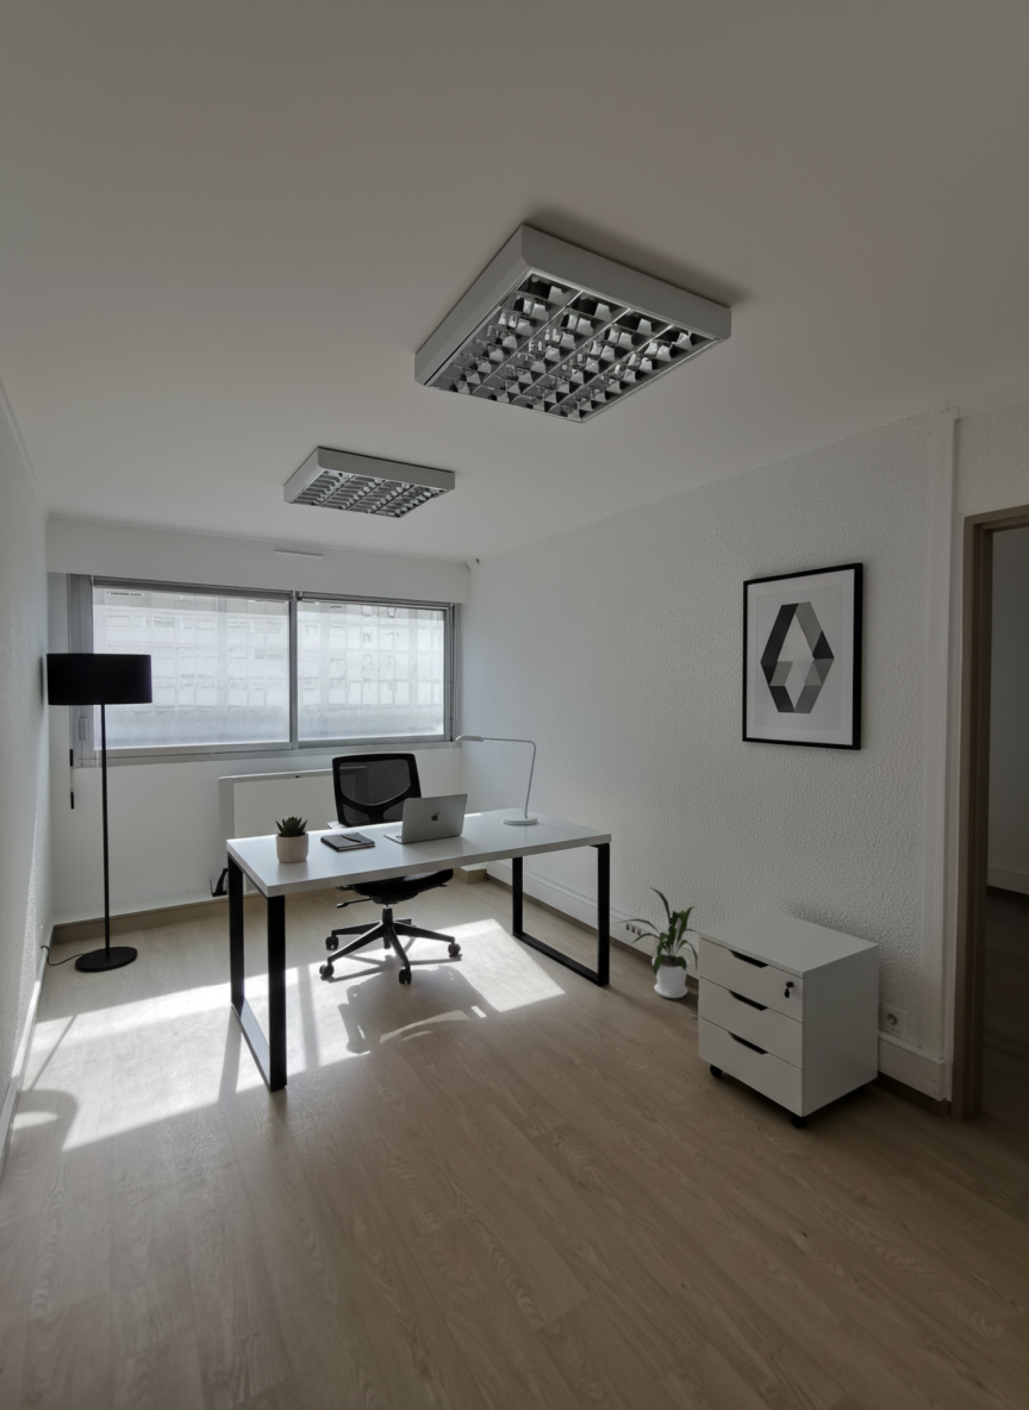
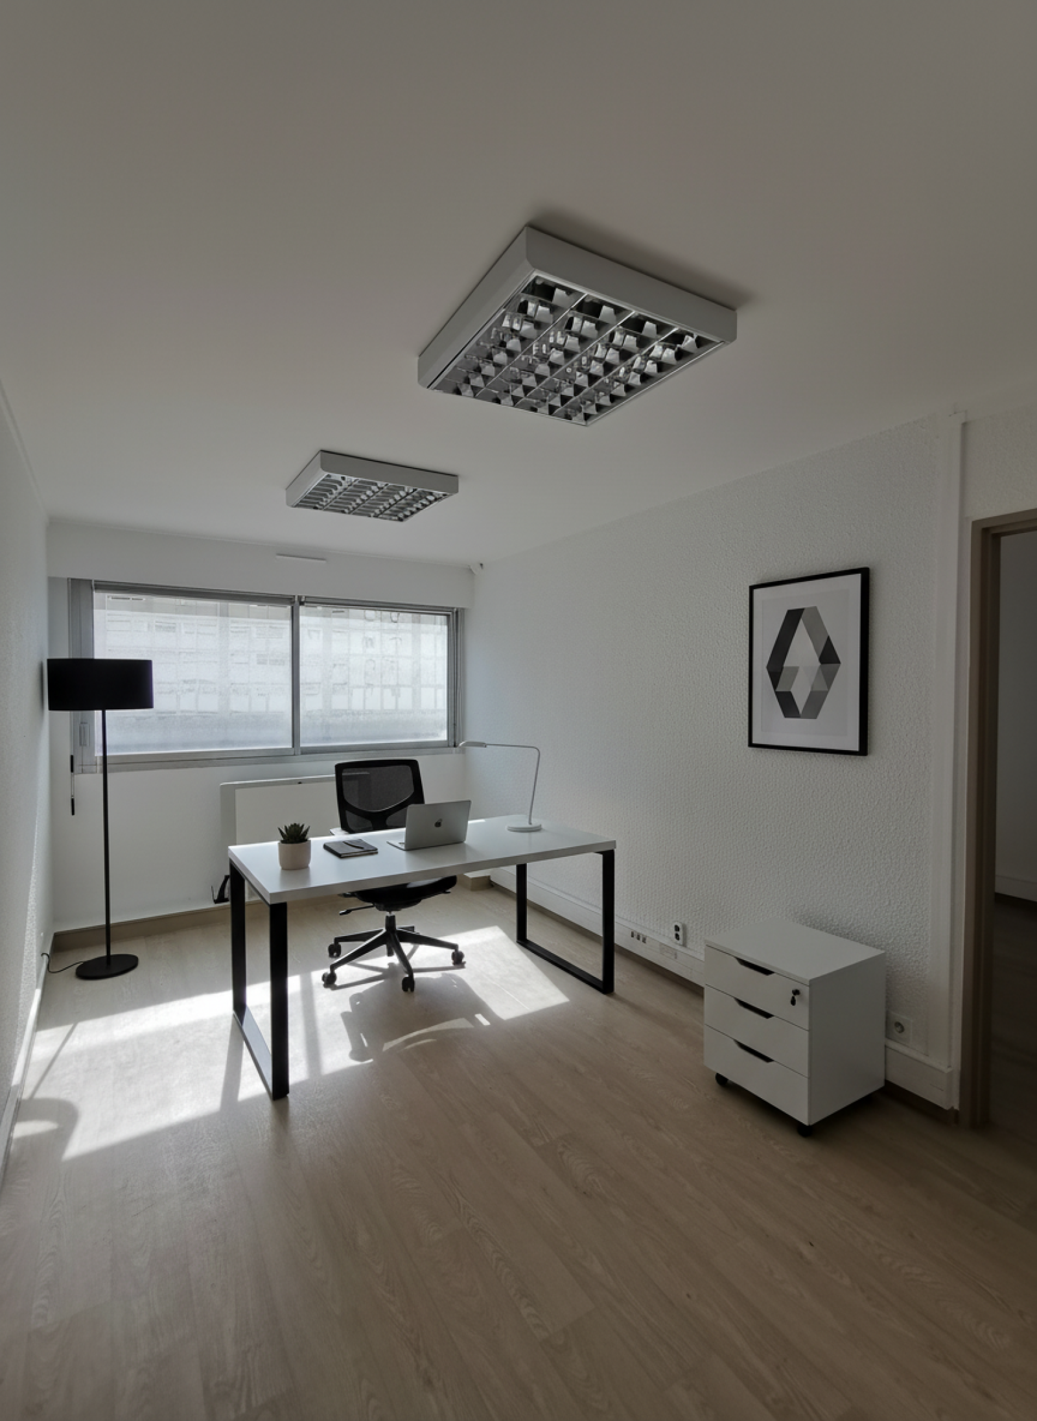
- house plant [615,887,698,999]
